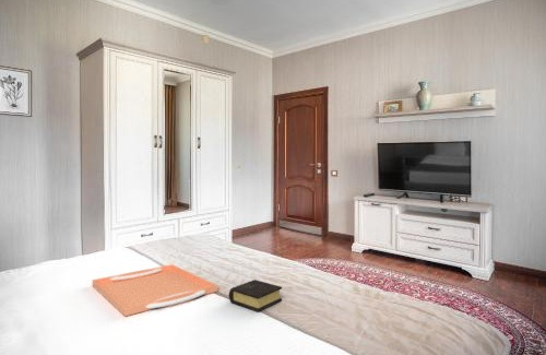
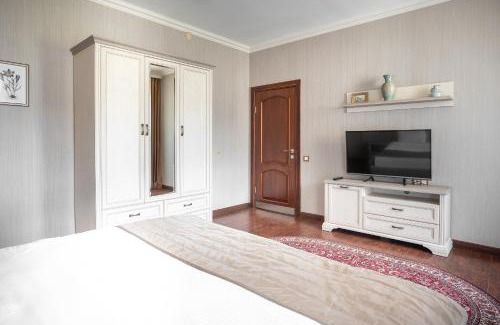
- serving tray [92,263,218,318]
- book [228,279,283,312]
